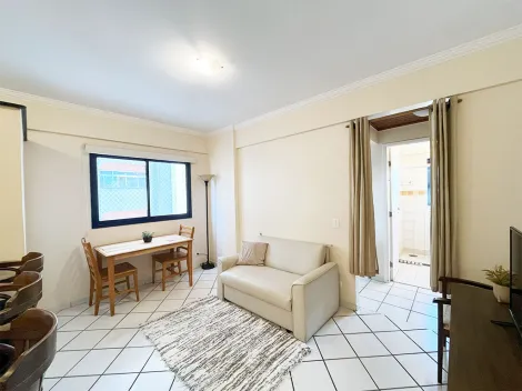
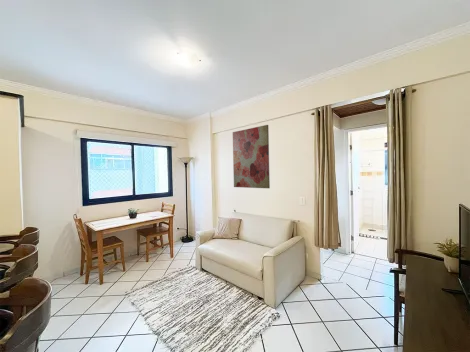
+ wall art [232,124,271,189]
